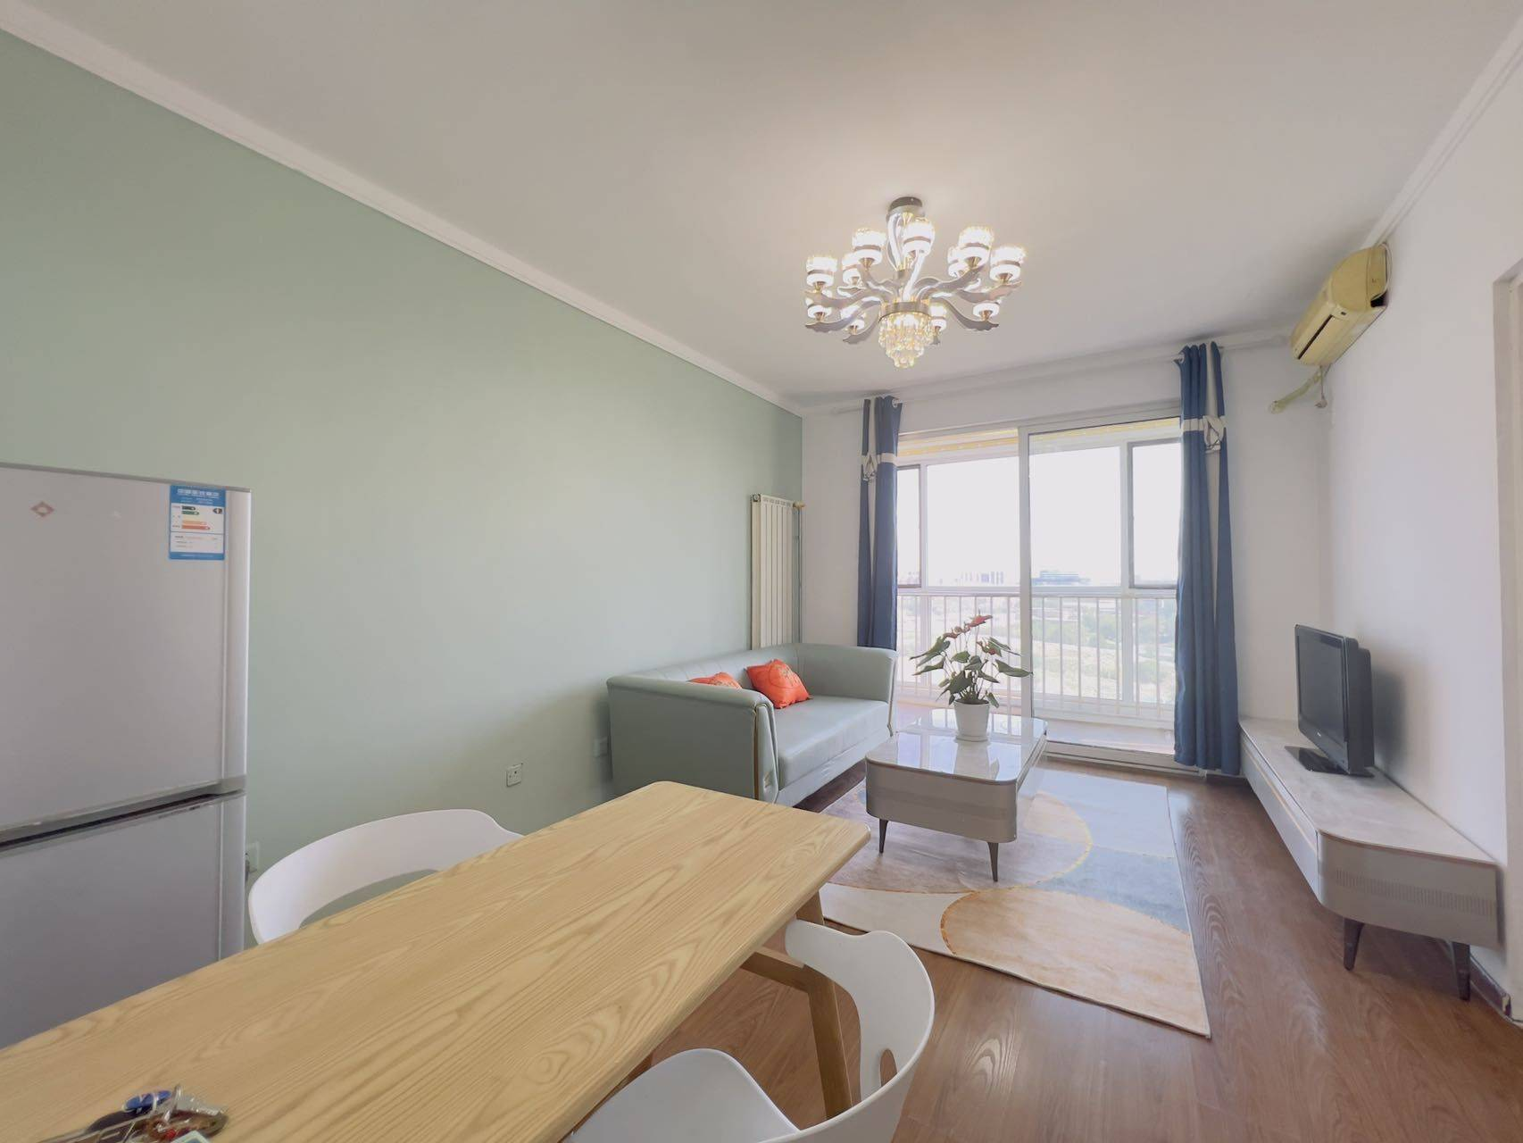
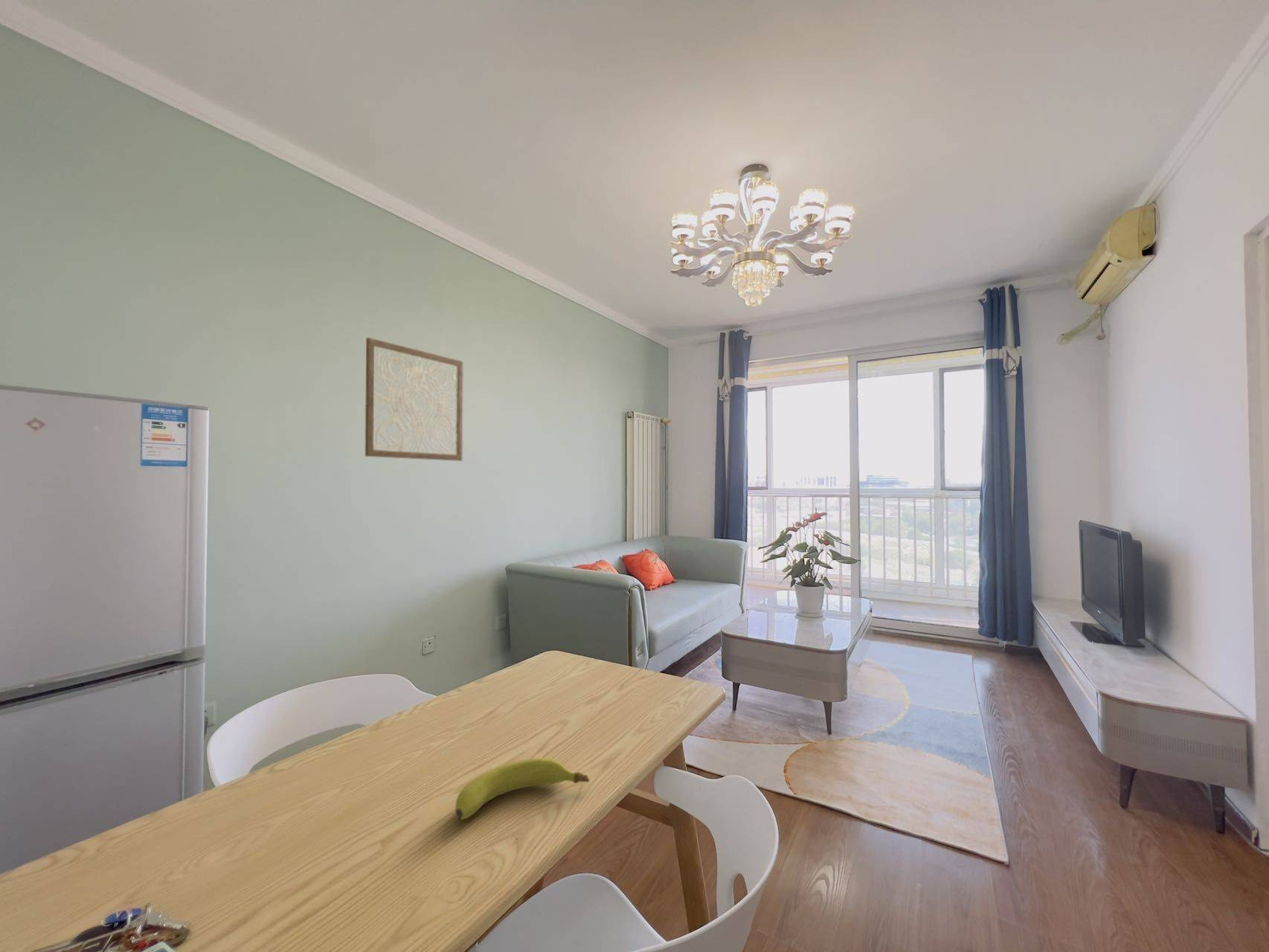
+ wall art [364,337,463,462]
+ fruit [454,757,590,820]
